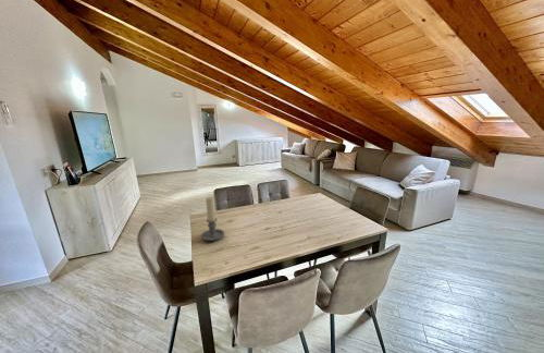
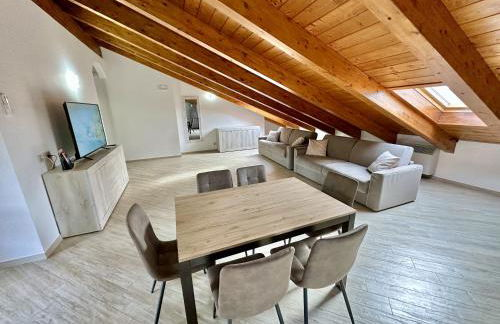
- candle holder [200,196,225,242]
